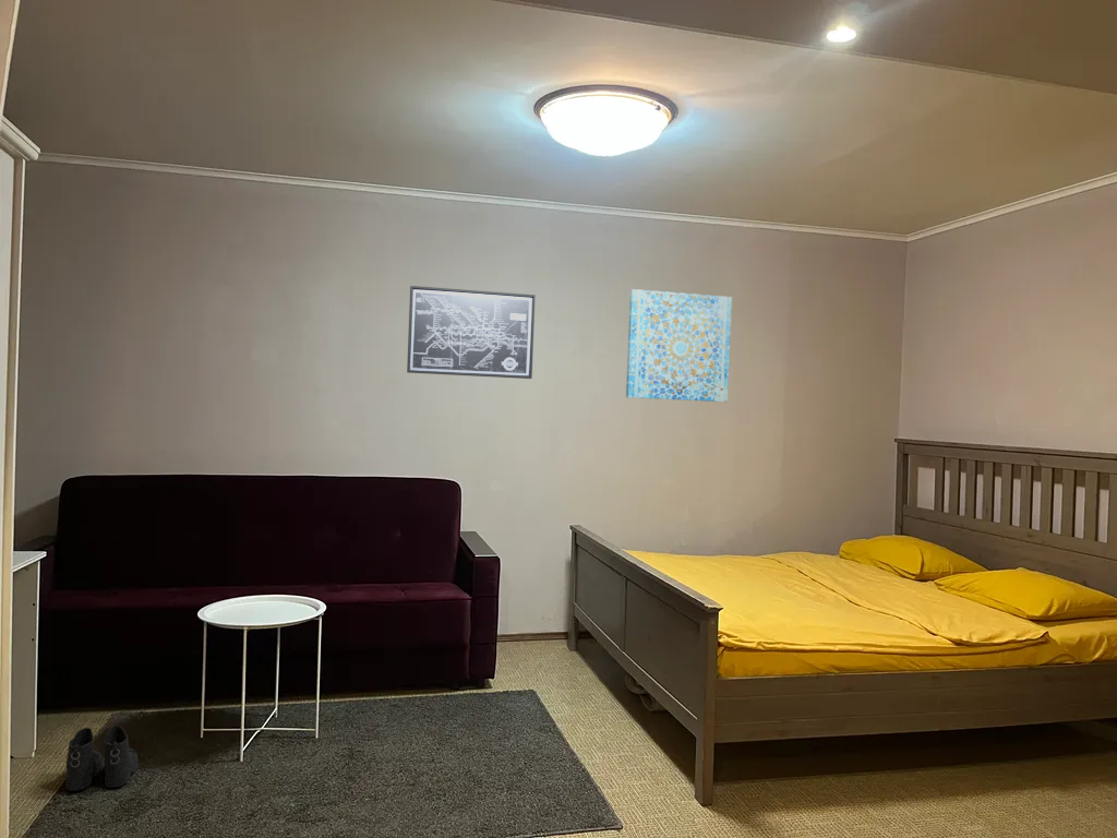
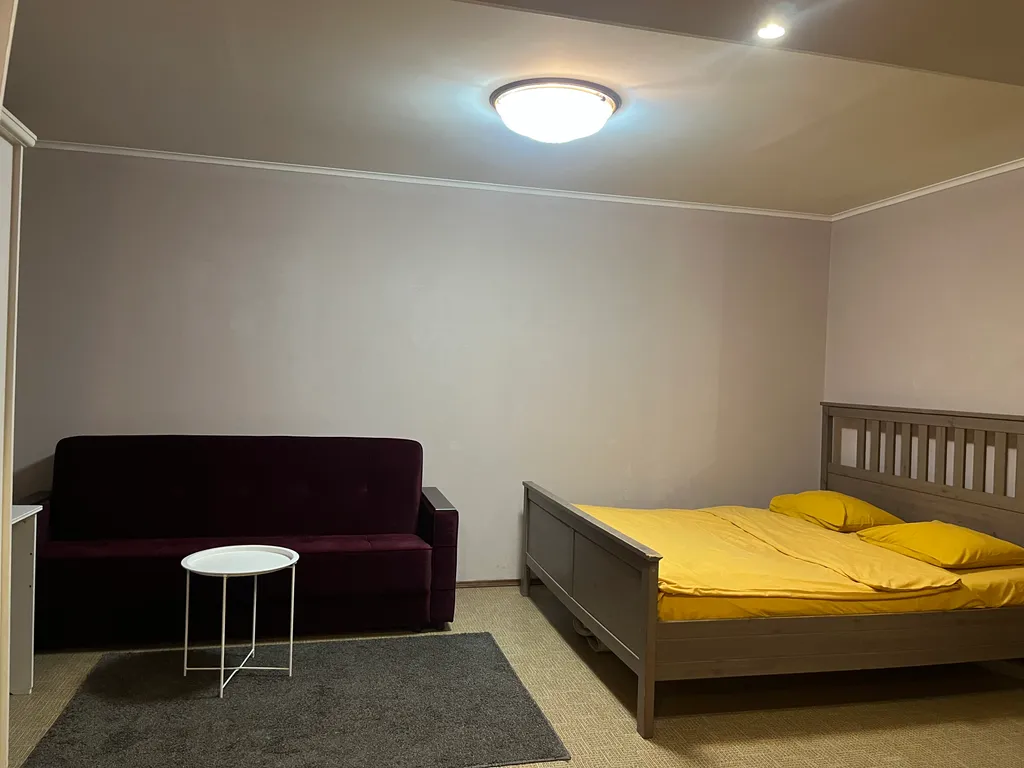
- wall art [406,285,537,380]
- boots [64,725,140,792]
- wall art [625,288,733,403]
